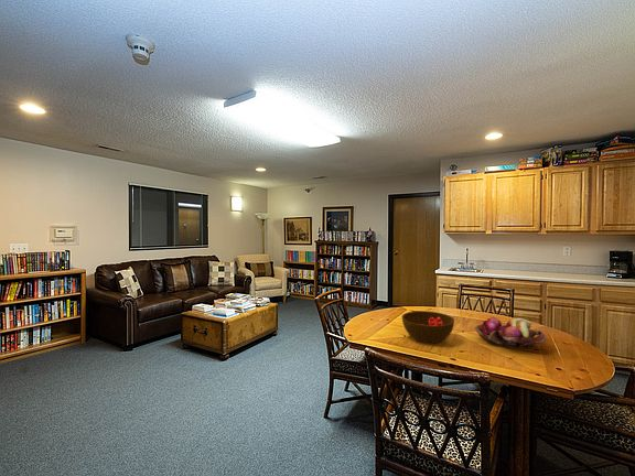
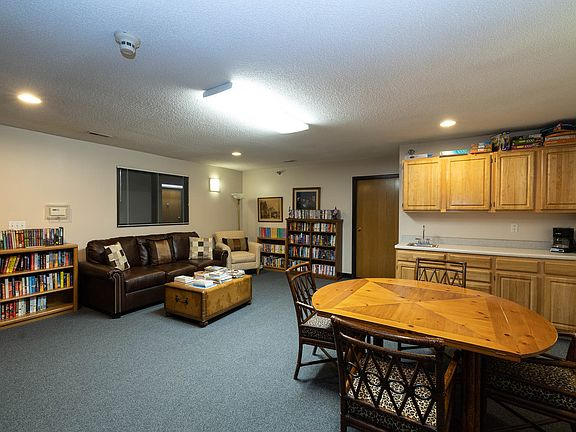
- bowl [401,310,455,344]
- fruit basket [473,316,548,349]
